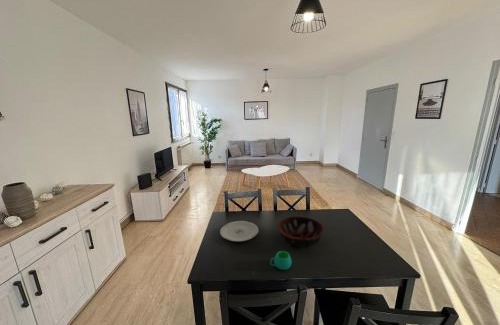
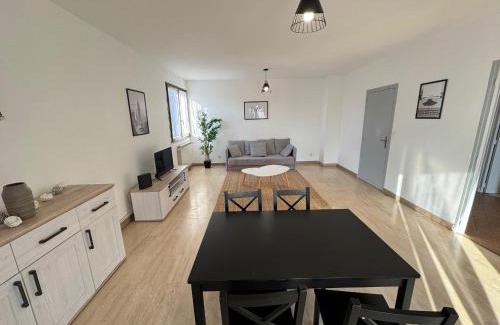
- plate [219,220,260,243]
- mug [269,250,292,271]
- decorative bowl [276,215,325,248]
